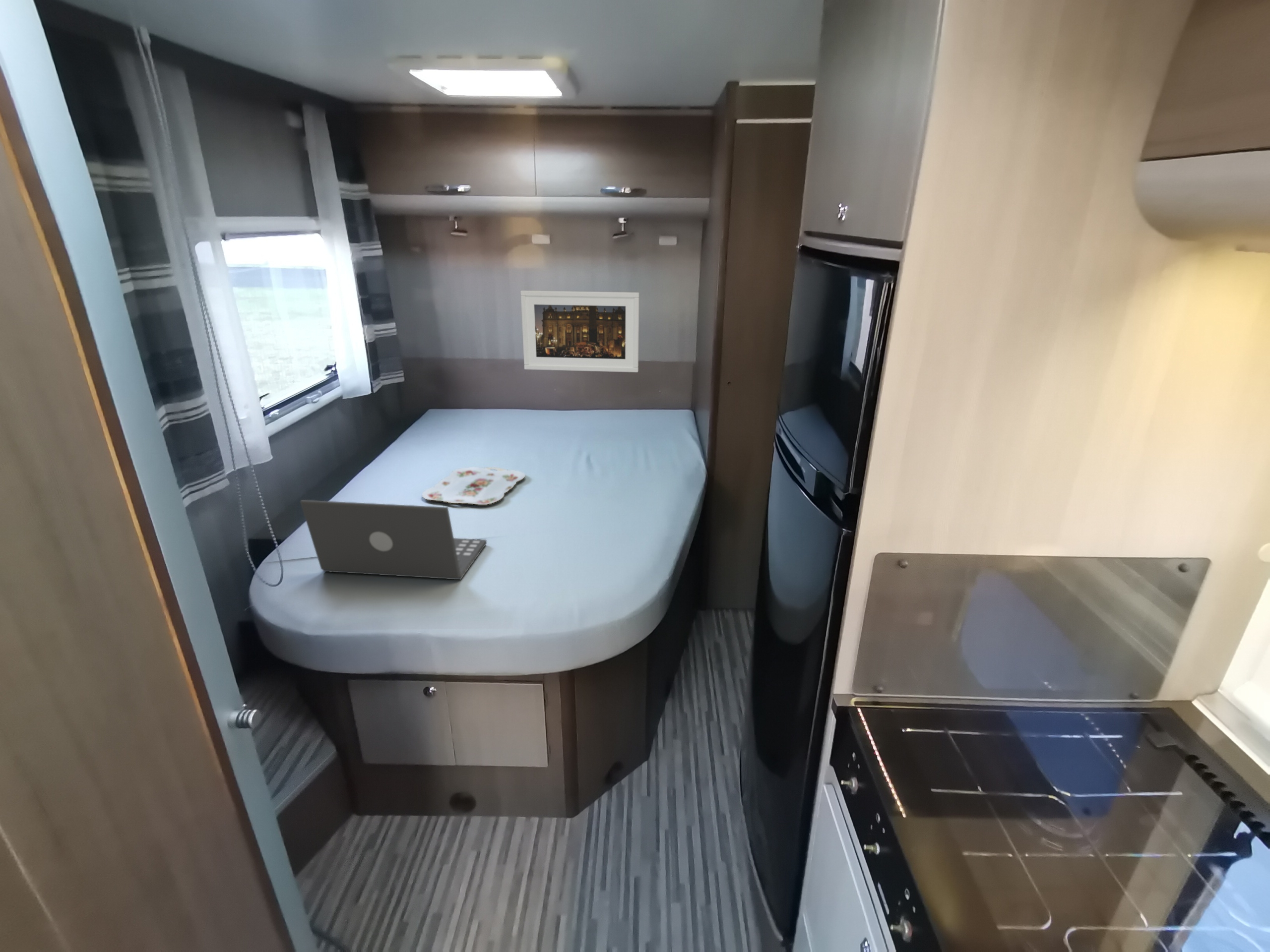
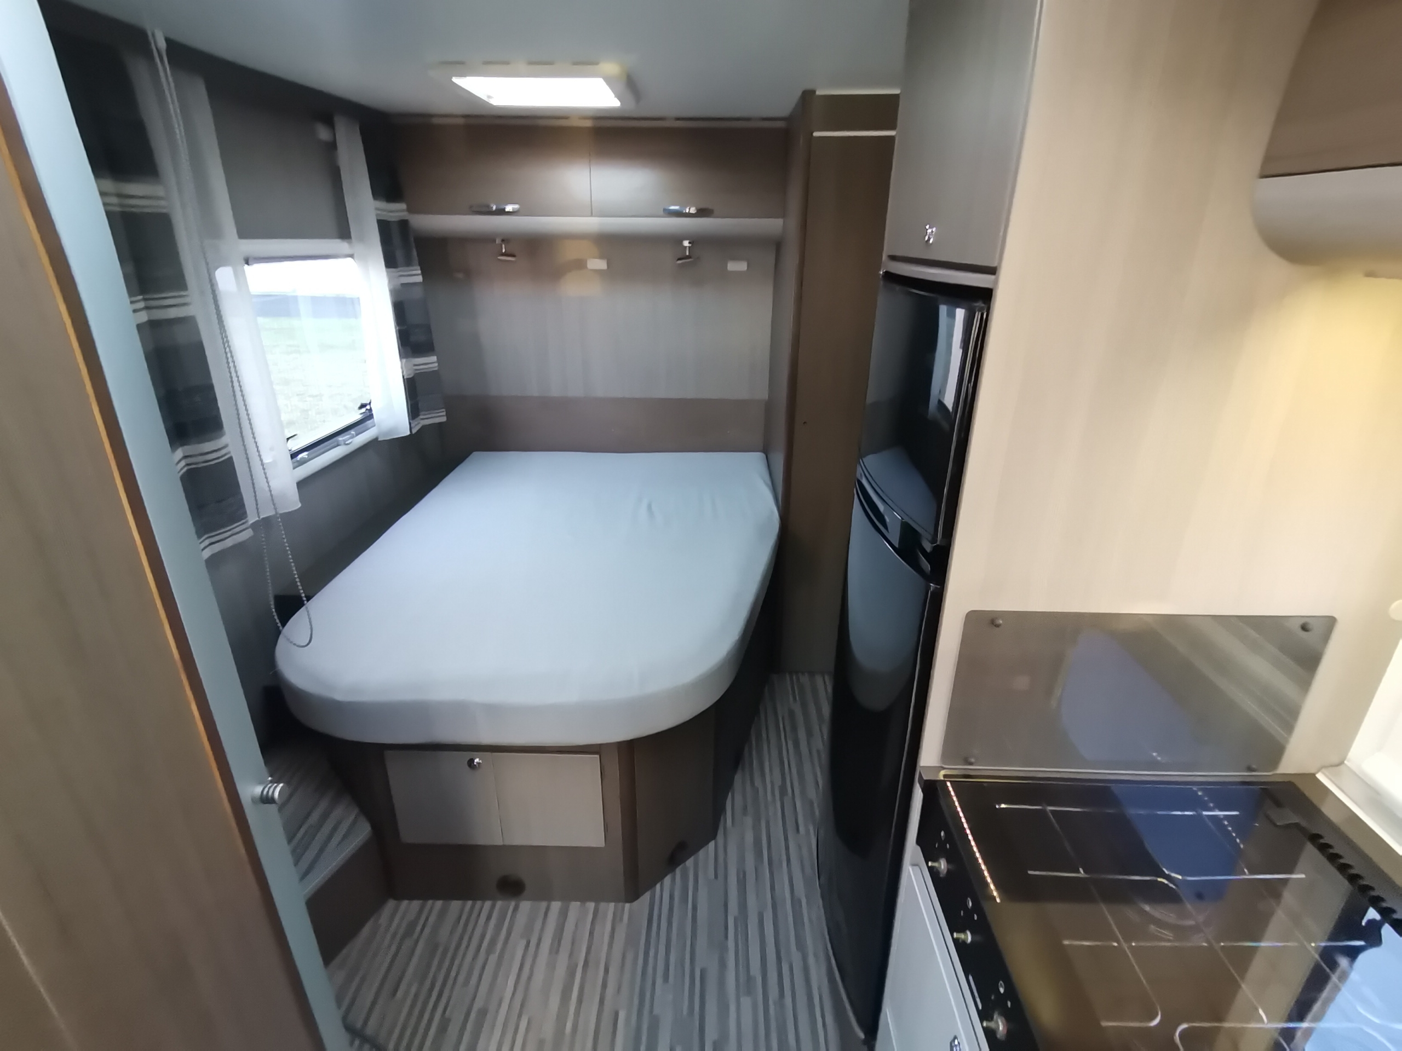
- laptop [300,499,487,580]
- serving tray [422,467,526,505]
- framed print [520,290,639,373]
